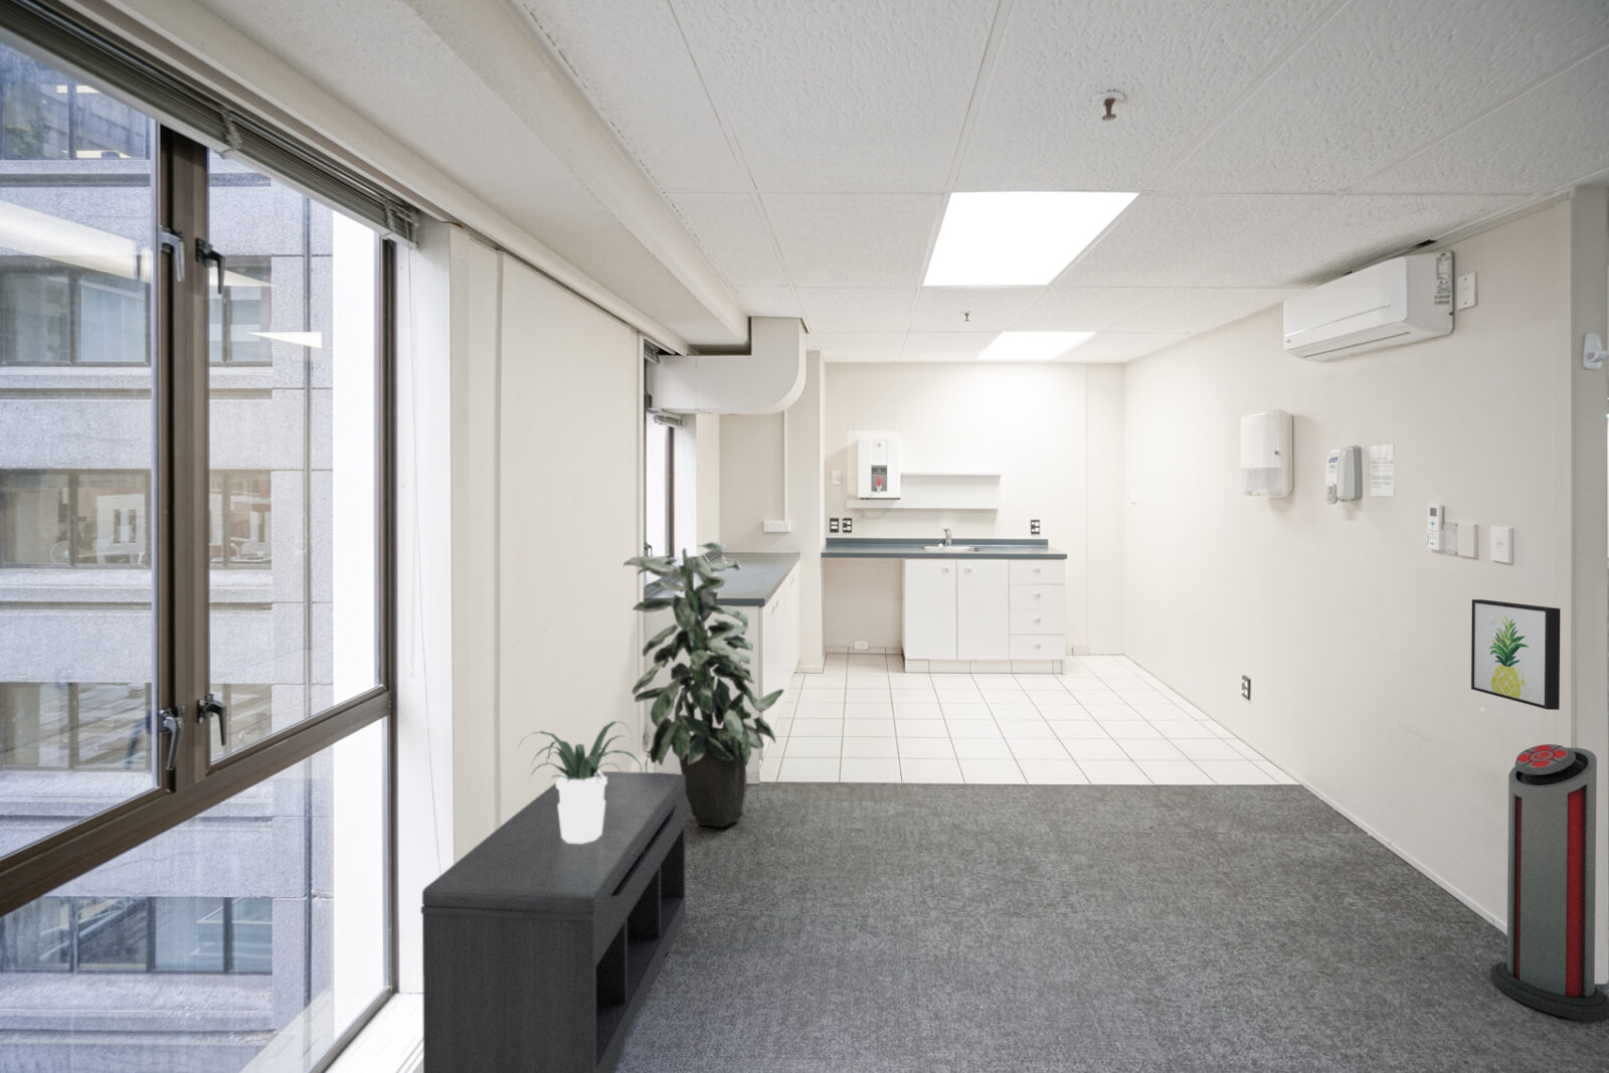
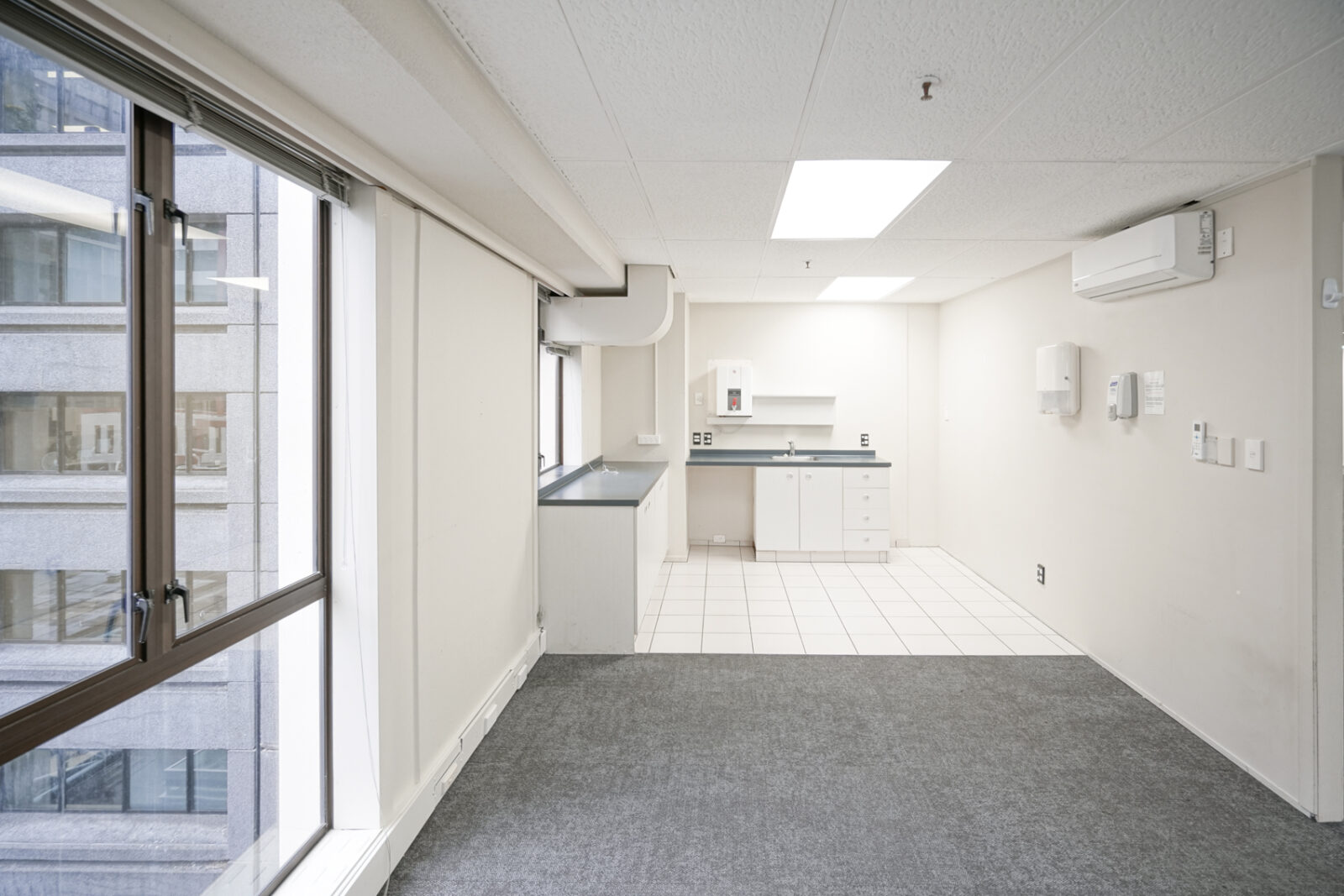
- air purifier [1489,744,1609,1022]
- potted plant [518,720,643,844]
- wall art [1470,599,1562,711]
- bench [420,770,687,1073]
- indoor plant [623,541,785,828]
